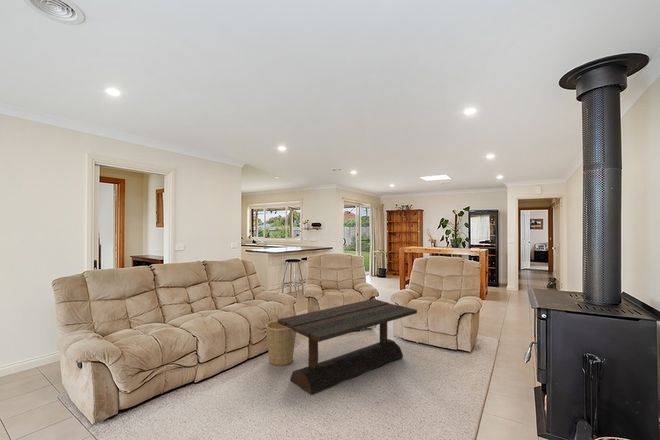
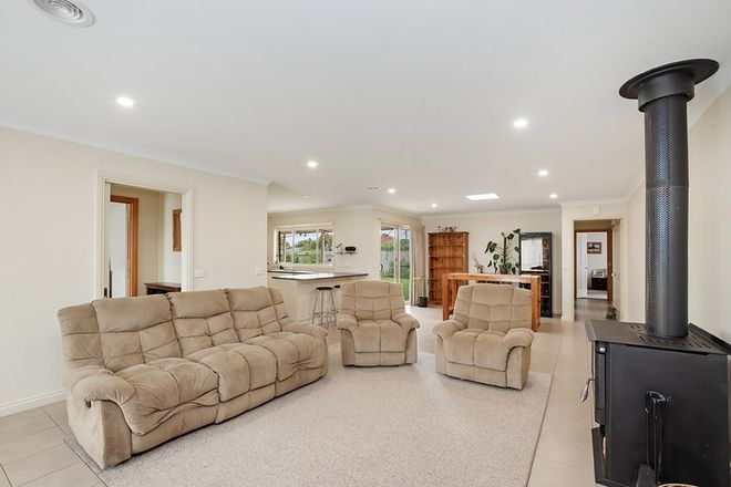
- basket [265,314,297,367]
- coffee table [277,298,418,396]
